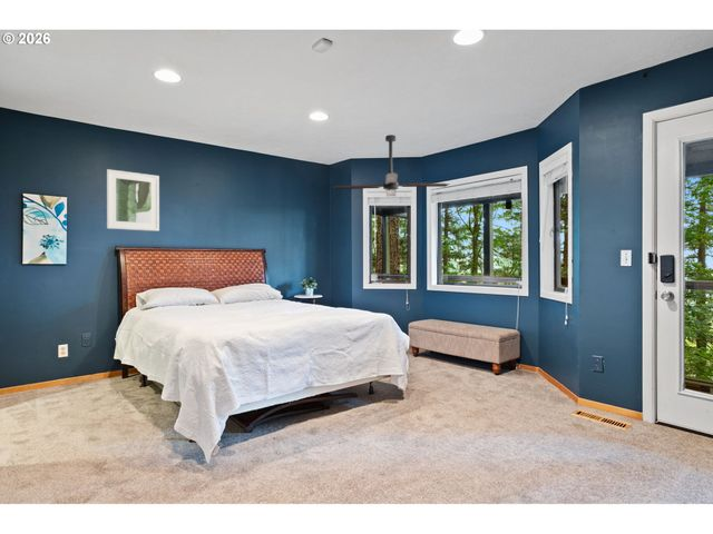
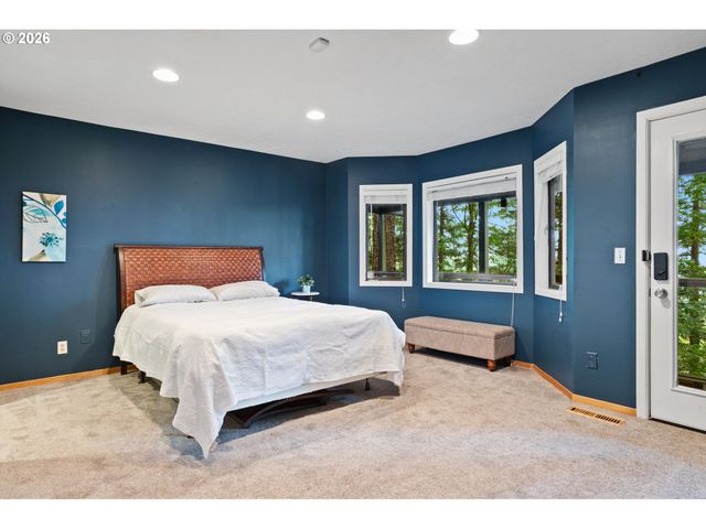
- ceiling fan [332,134,451,198]
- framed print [106,168,160,233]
